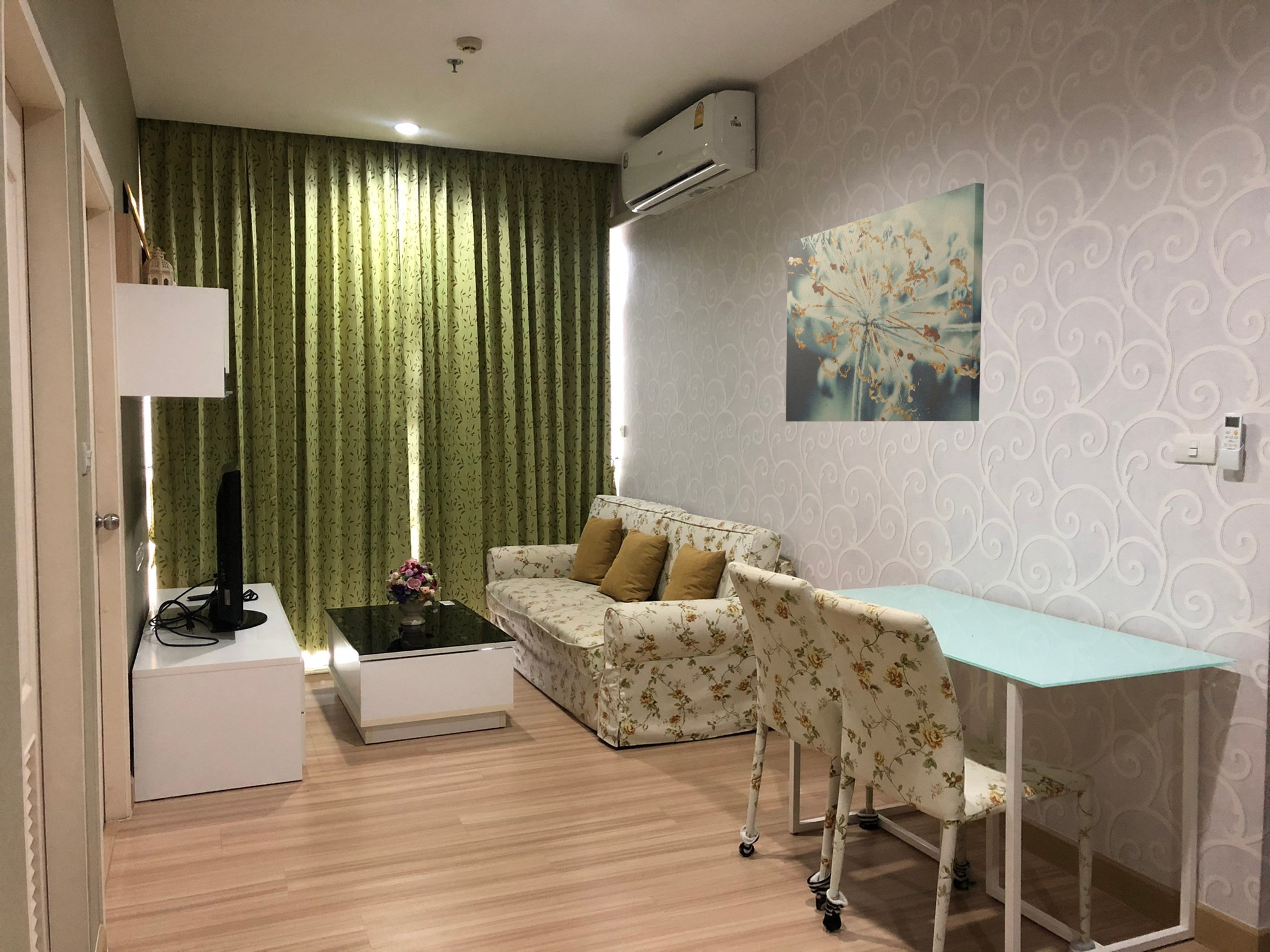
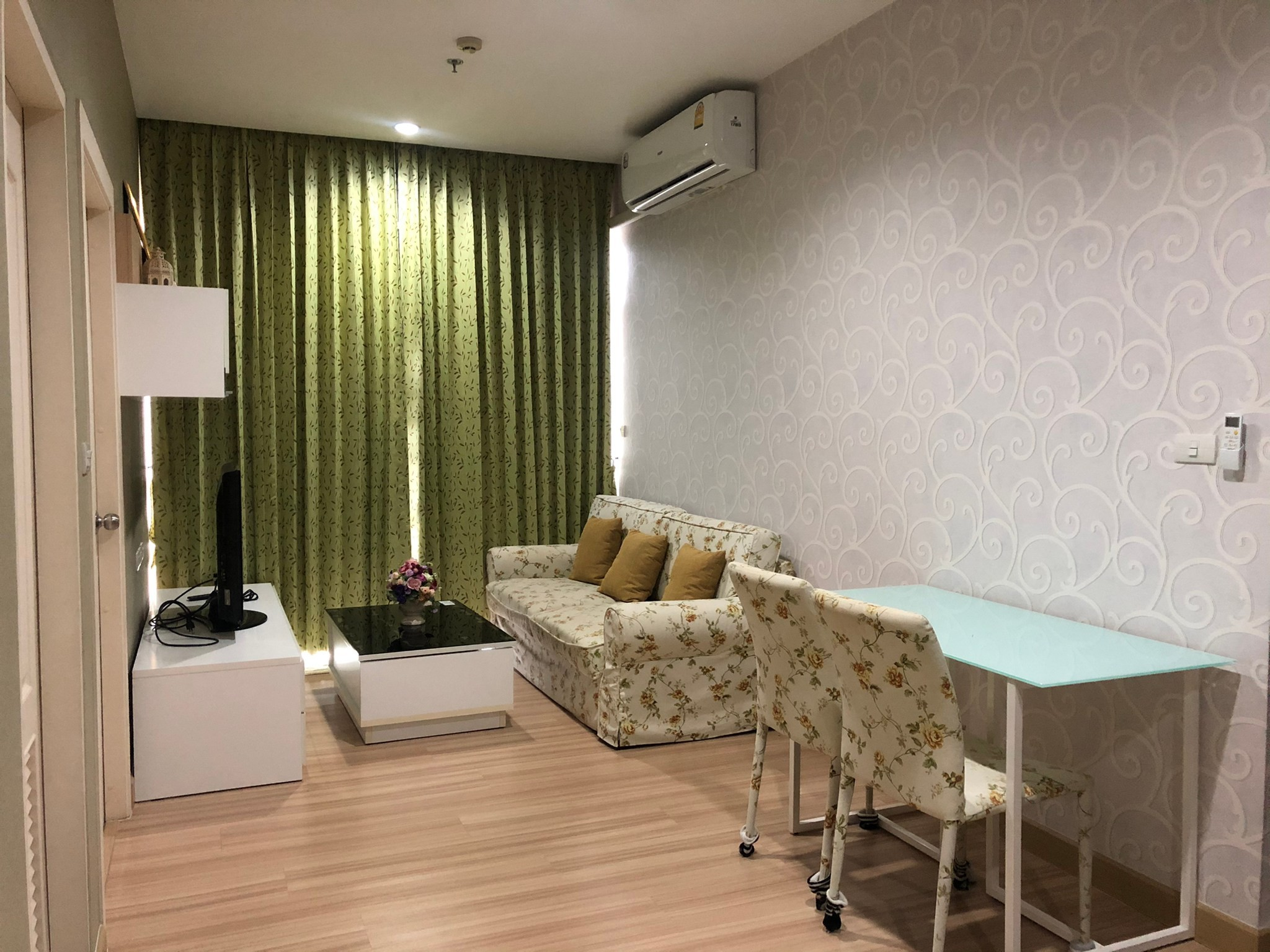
- wall art [785,182,985,422]
